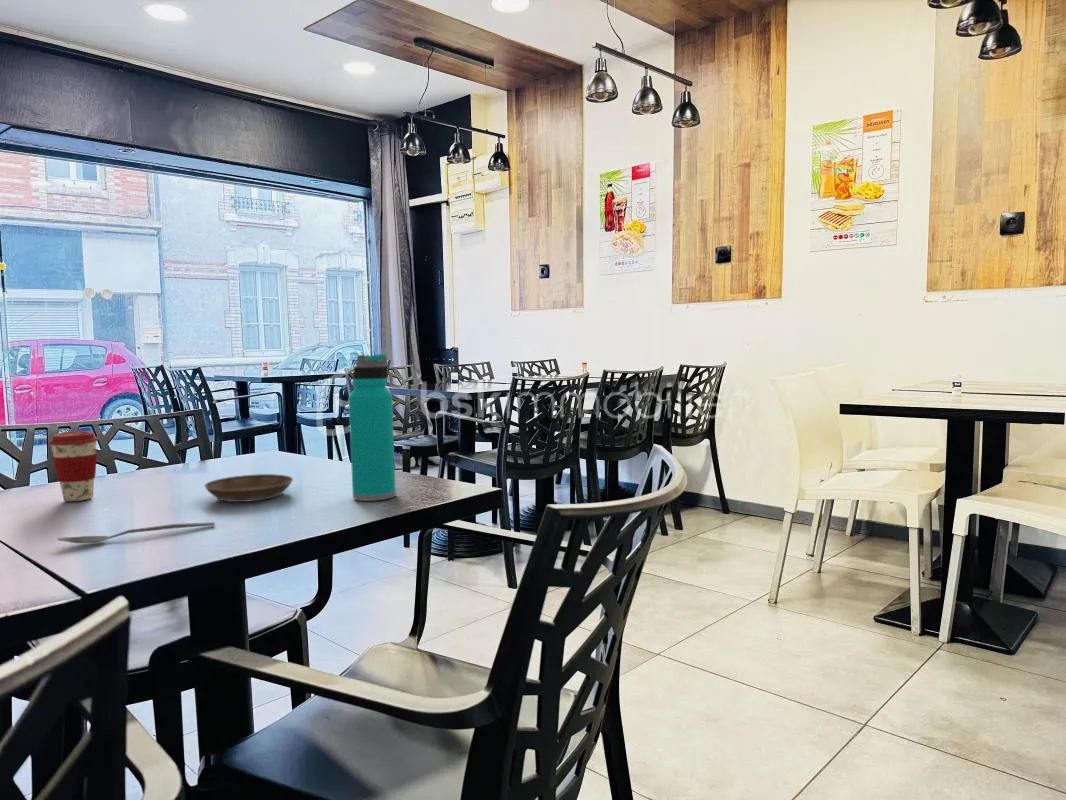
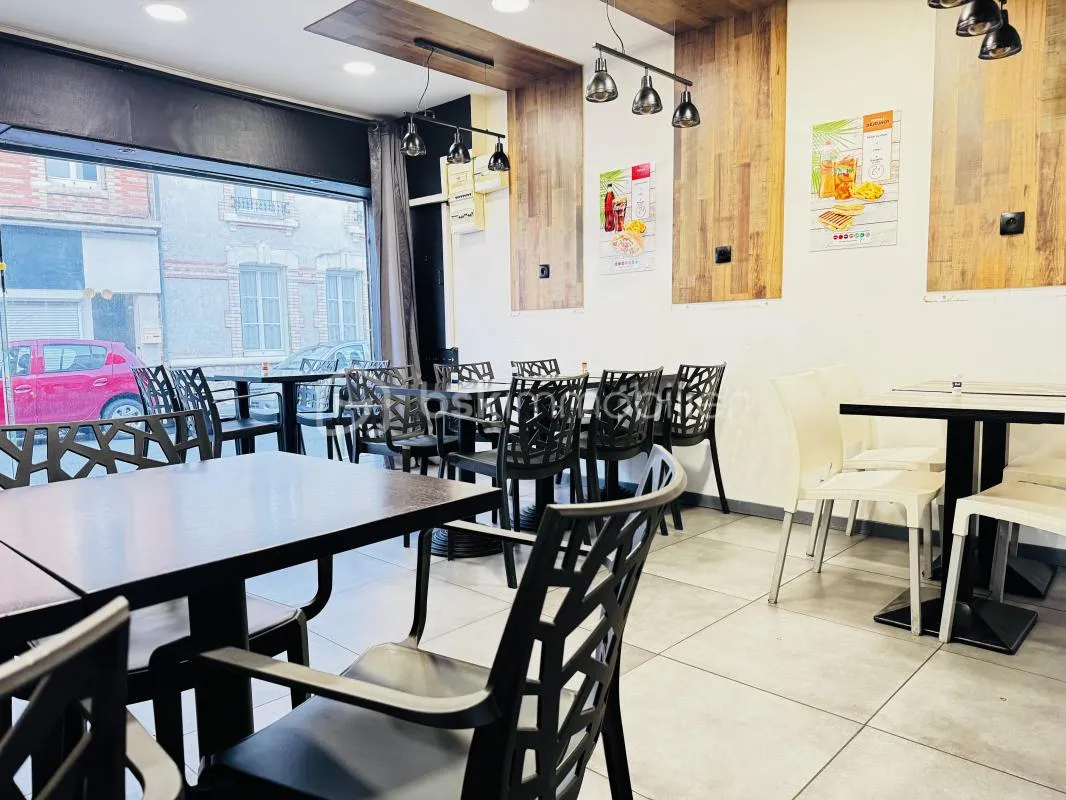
- coffee cup [48,430,99,502]
- saucer [203,473,294,503]
- spoon [56,521,216,544]
- water bottle [348,353,397,502]
